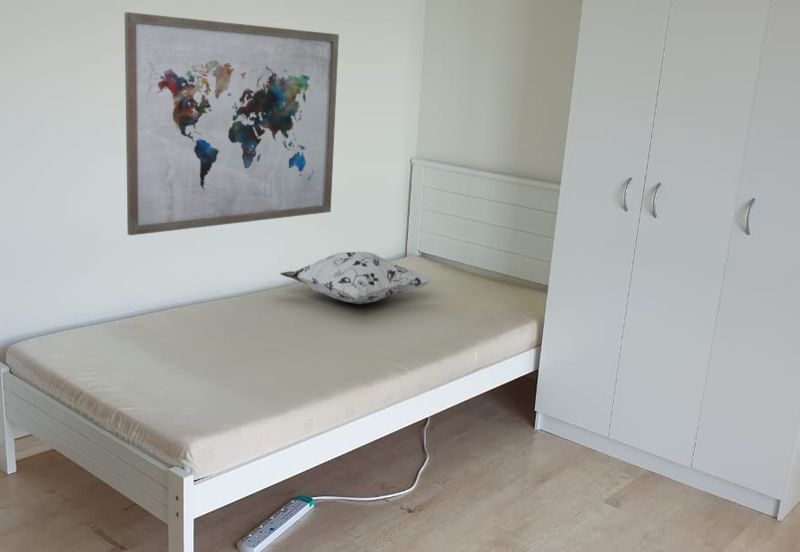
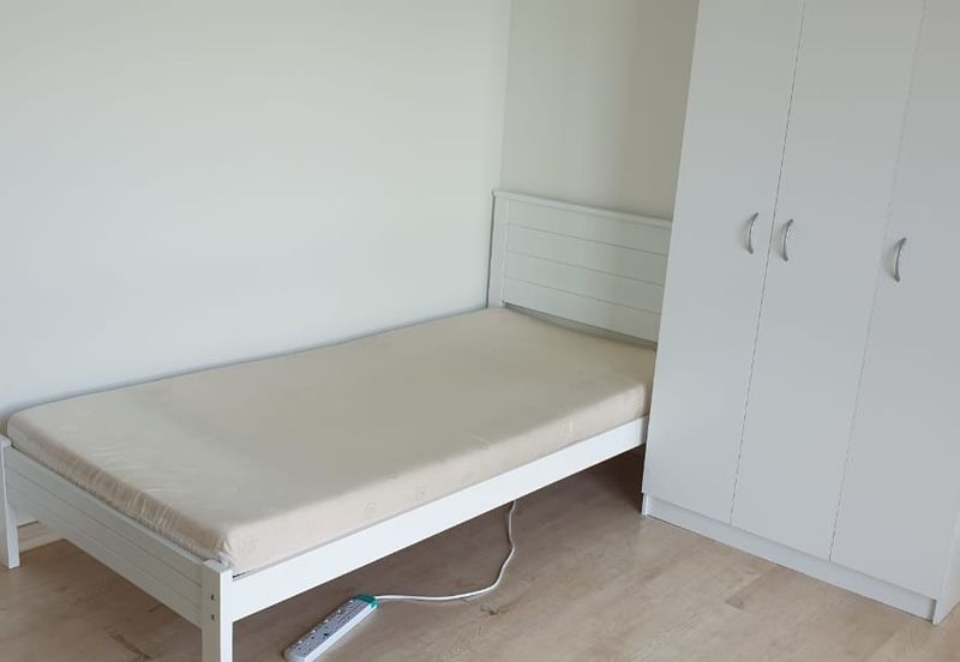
- decorative pillow [279,251,432,305]
- wall art [124,11,340,236]
